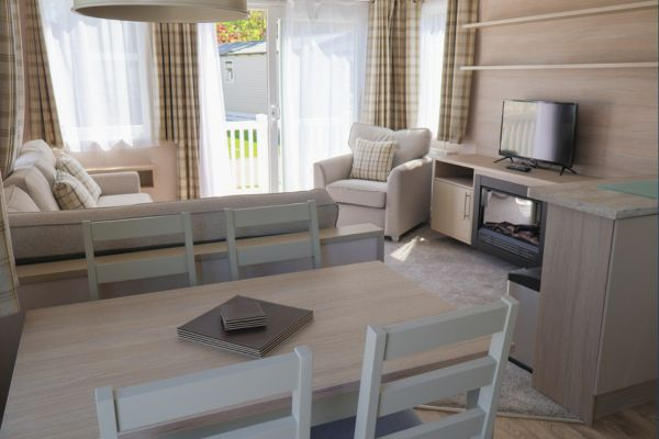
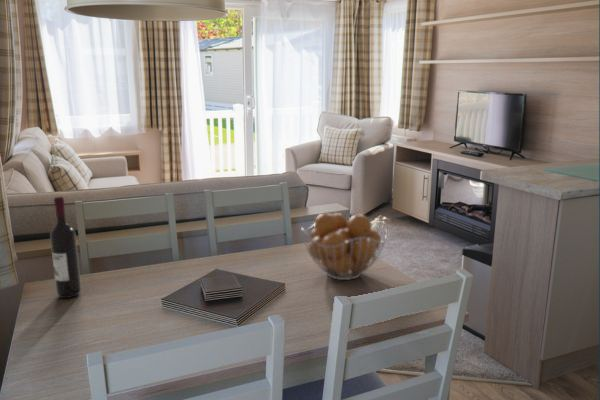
+ fruit basket [300,212,388,281]
+ wine bottle [49,195,82,299]
